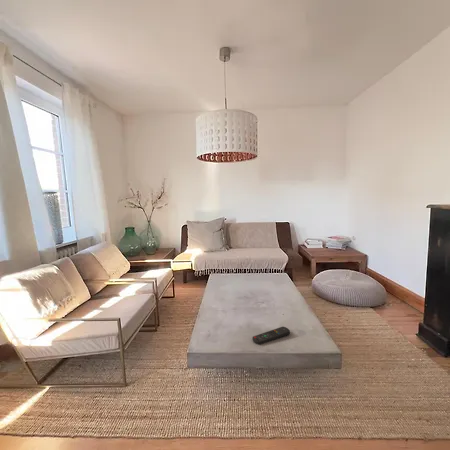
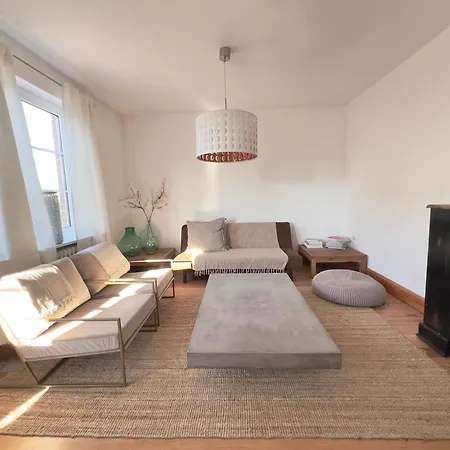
- remote control [251,326,291,346]
